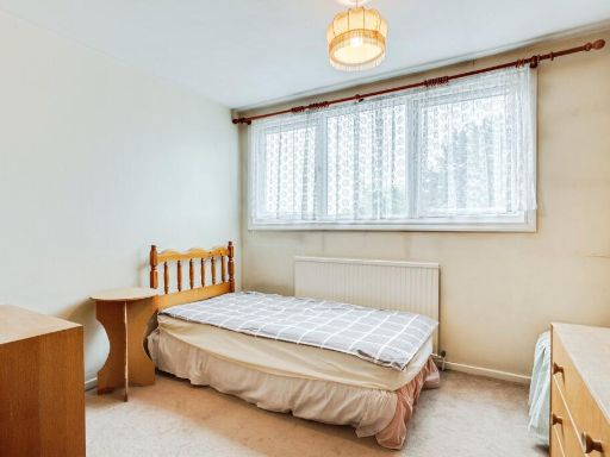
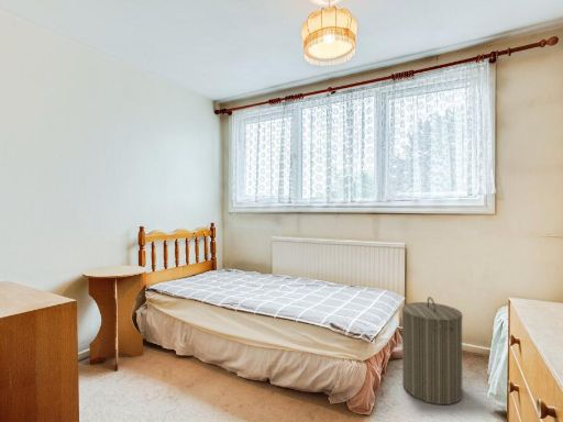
+ laundry hamper [401,296,464,406]
